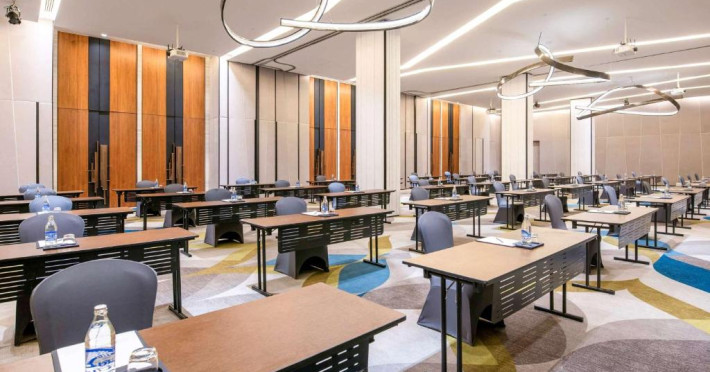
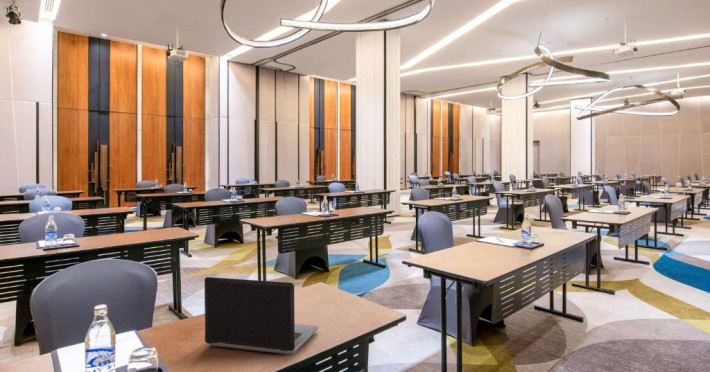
+ laptop computer [203,276,319,356]
